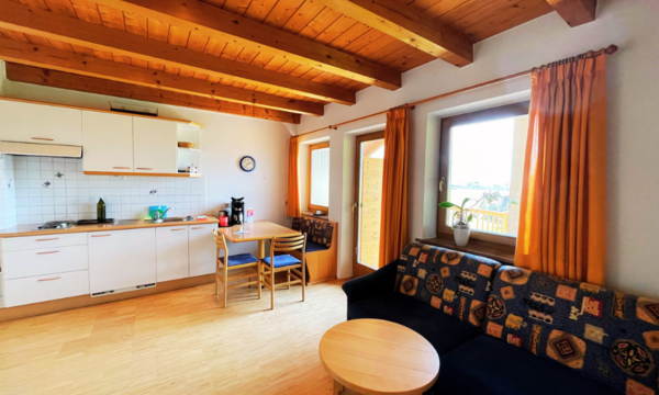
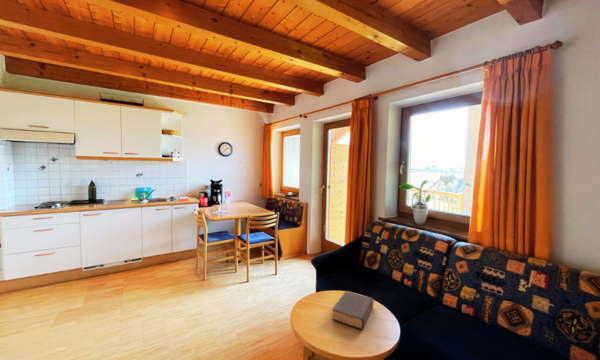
+ book [331,290,375,331]
